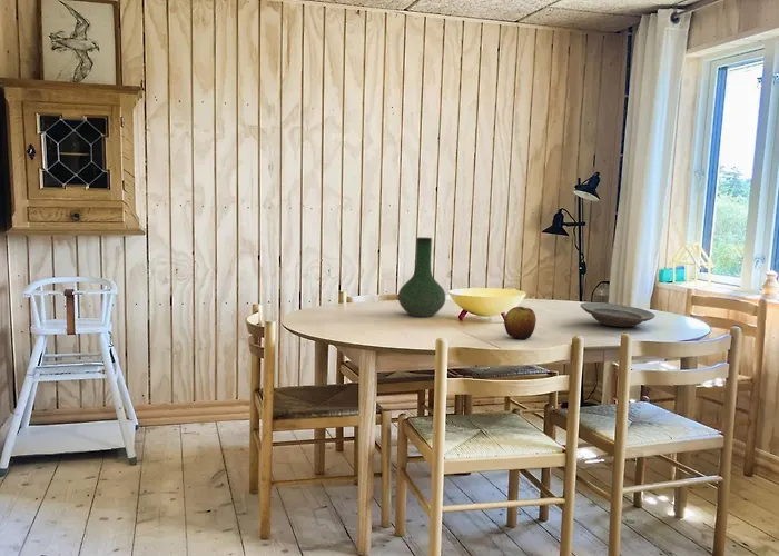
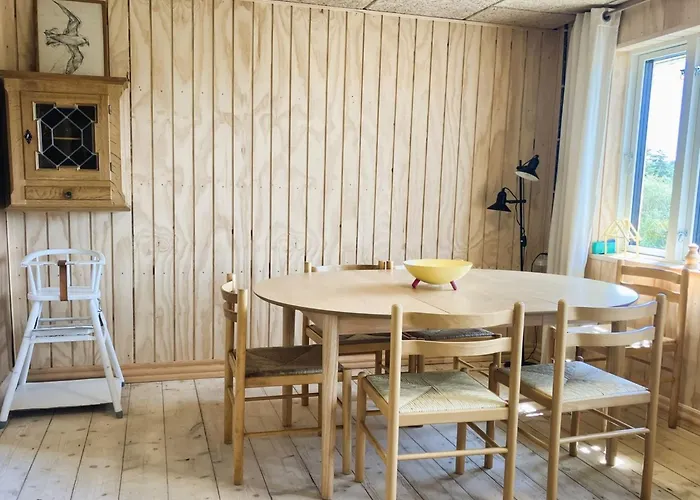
- plate [580,301,657,328]
- vase [397,237,447,318]
- apple [503,306,538,340]
